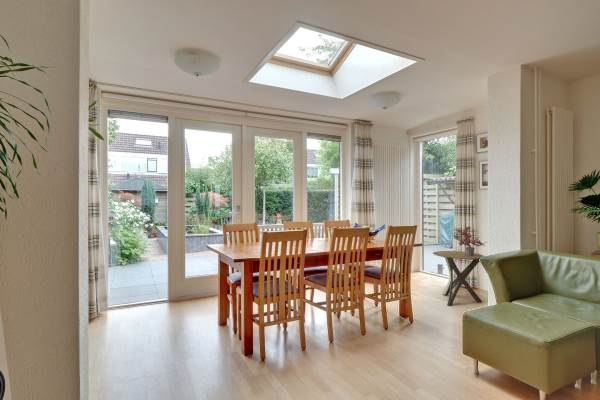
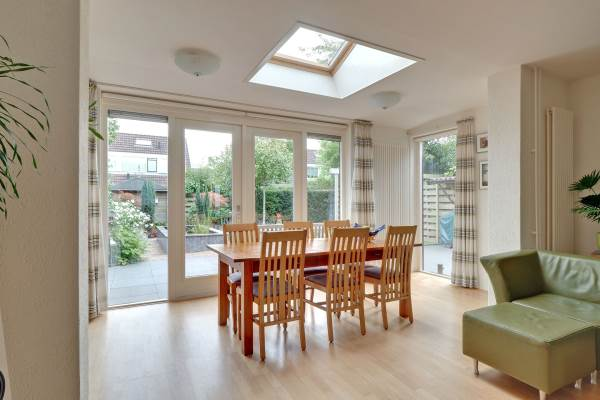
- potted plant [452,220,489,256]
- side table [432,250,485,307]
